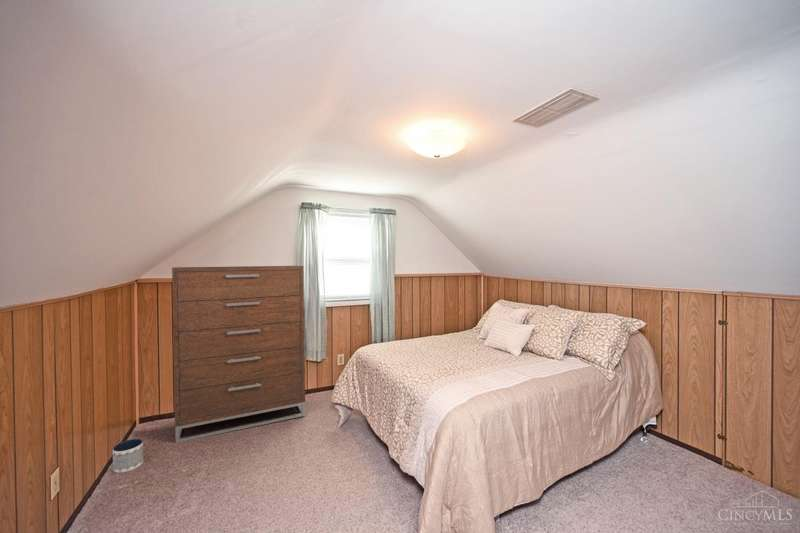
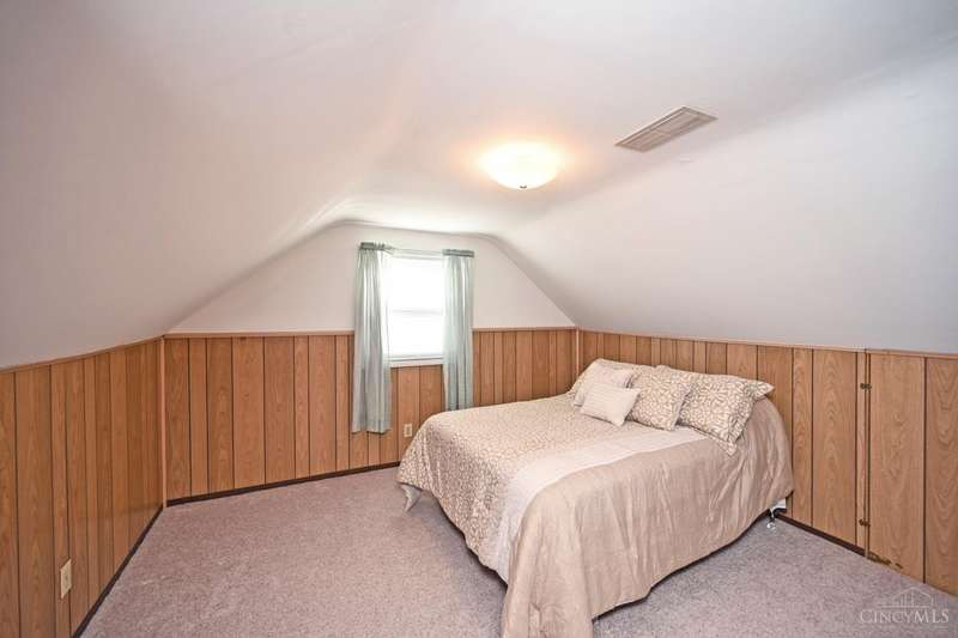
- planter [112,438,144,474]
- dresser [171,265,306,444]
